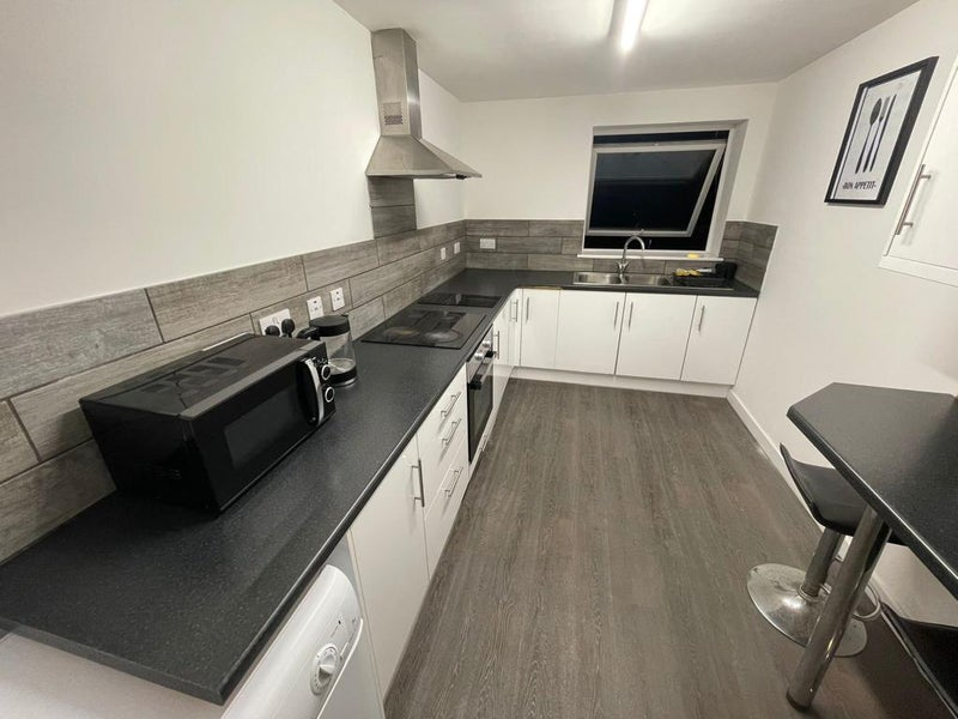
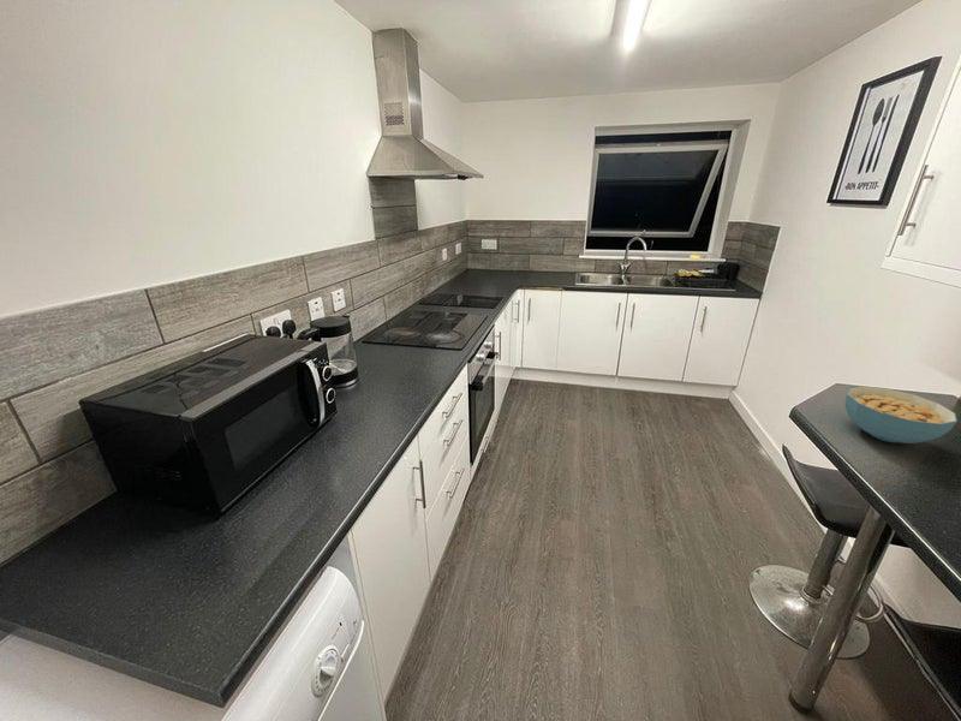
+ cereal bowl [844,385,959,445]
